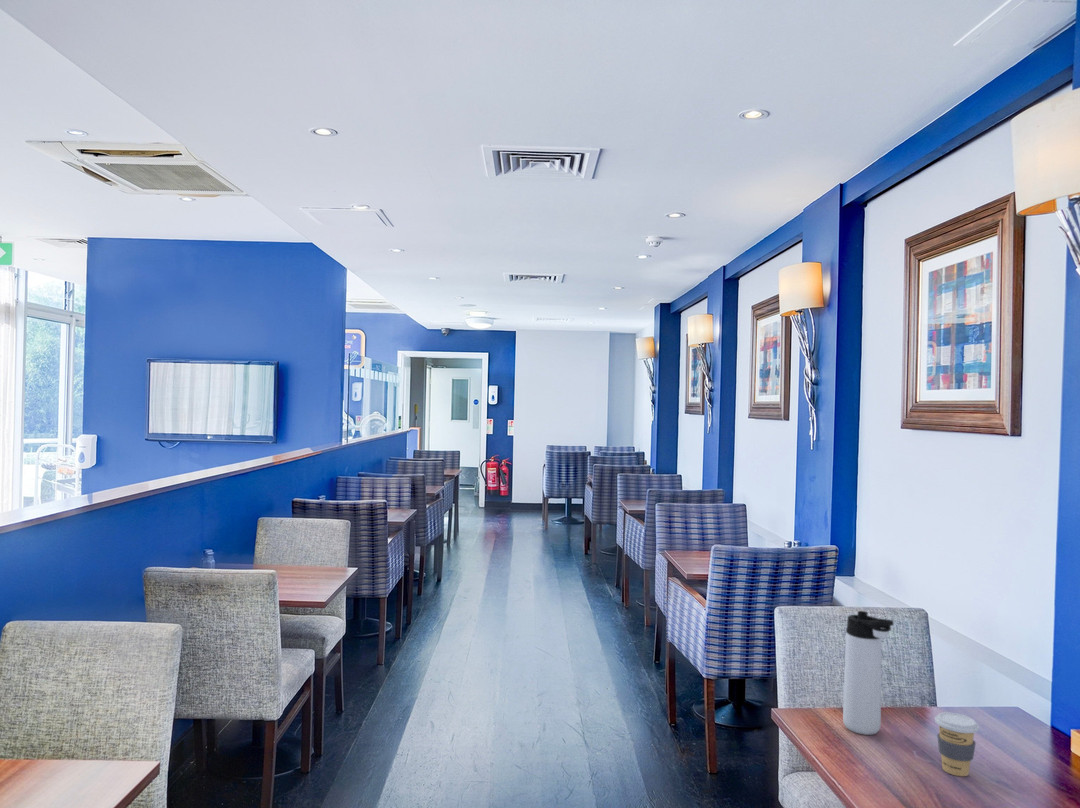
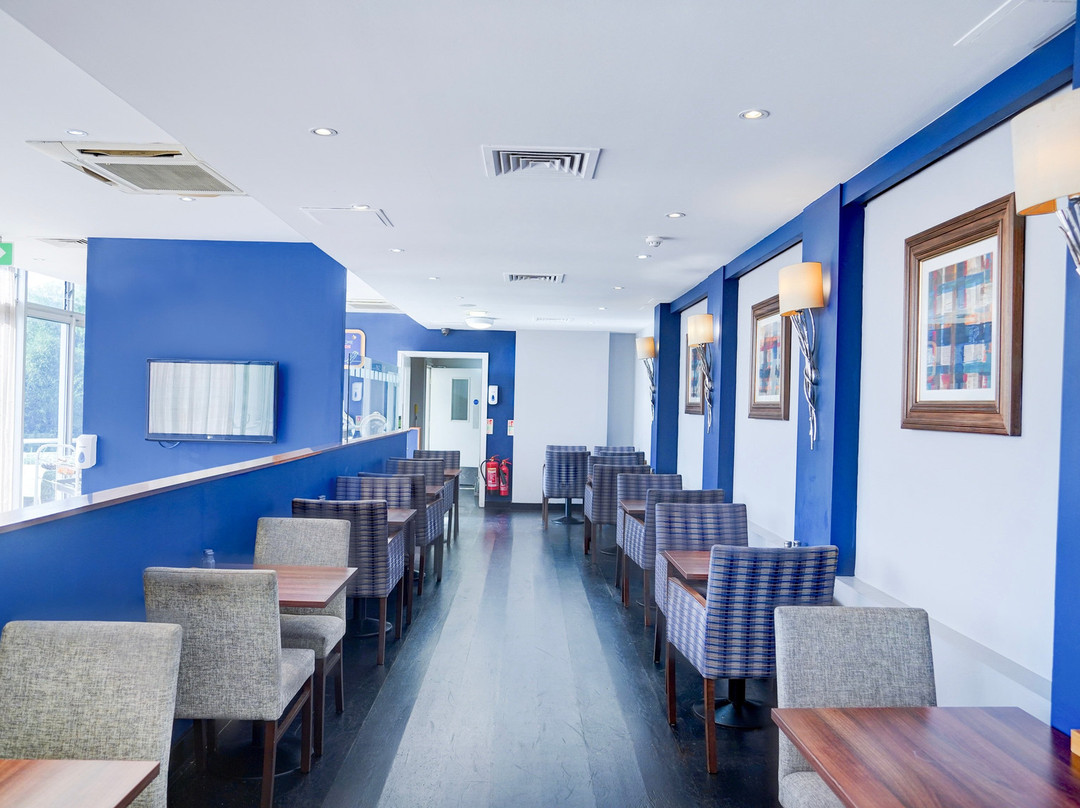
- coffee cup [934,711,980,777]
- thermos bottle [842,610,895,736]
